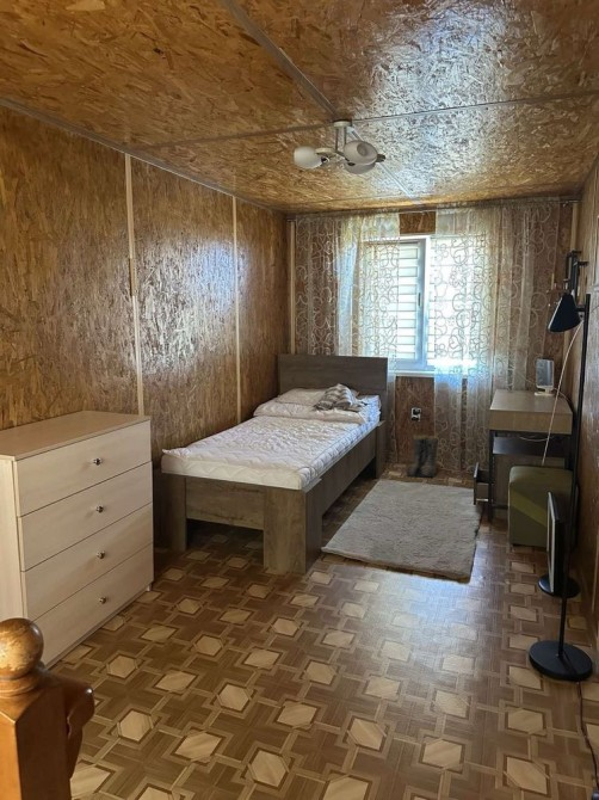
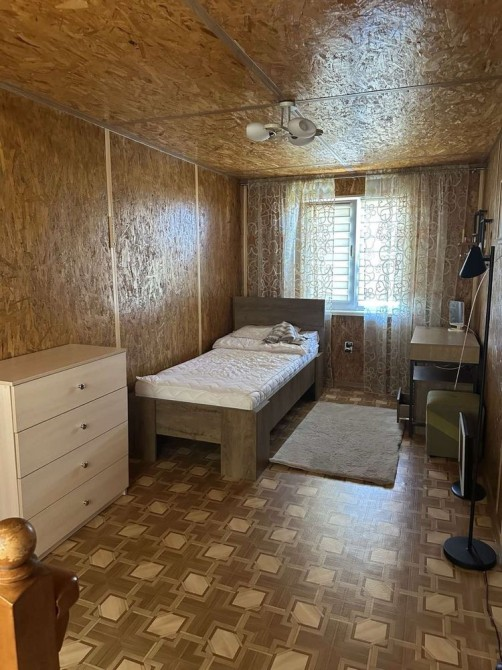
- boots [406,435,440,479]
